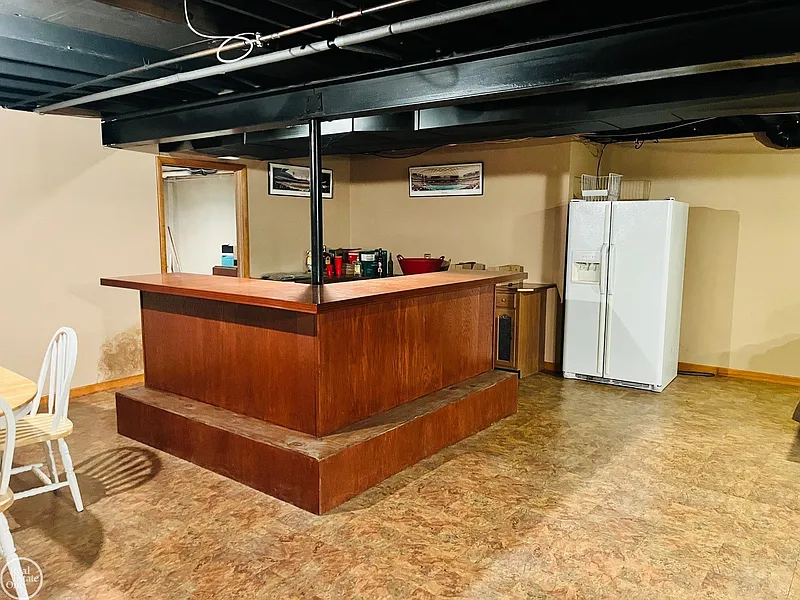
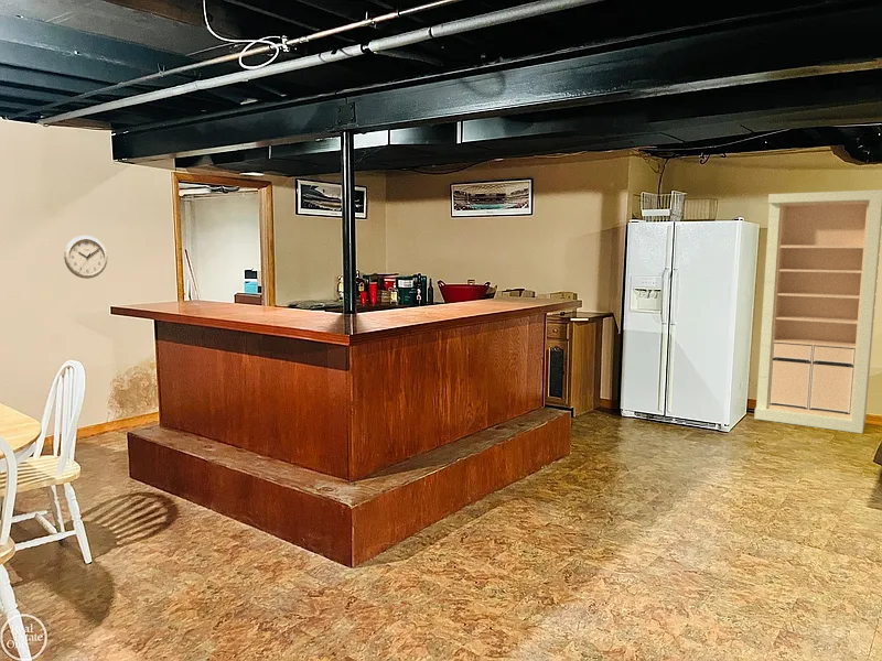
+ wall clock [63,235,108,280]
+ storage cabinet [753,188,882,434]
